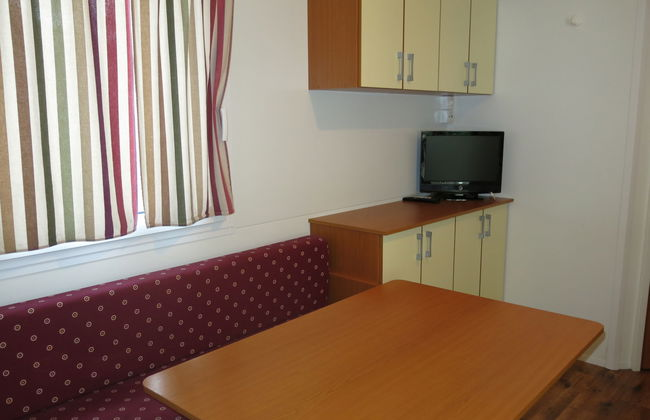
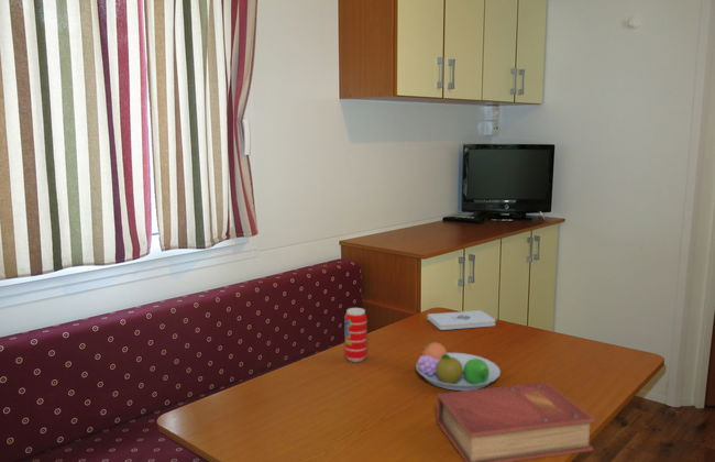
+ book [436,382,596,462]
+ notepad [426,309,497,331]
+ fruit bowl [415,340,502,392]
+ beverage can [344,307,369,363]
